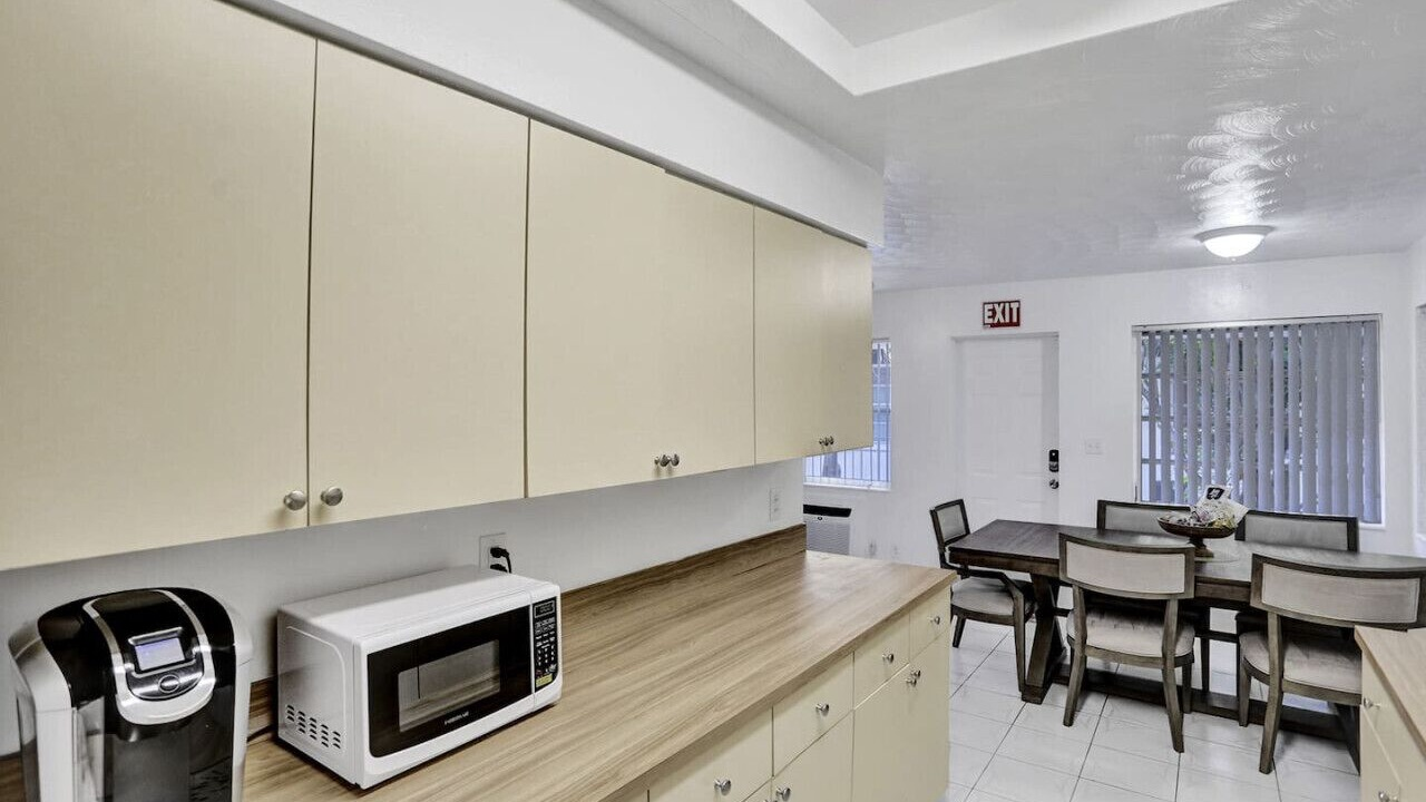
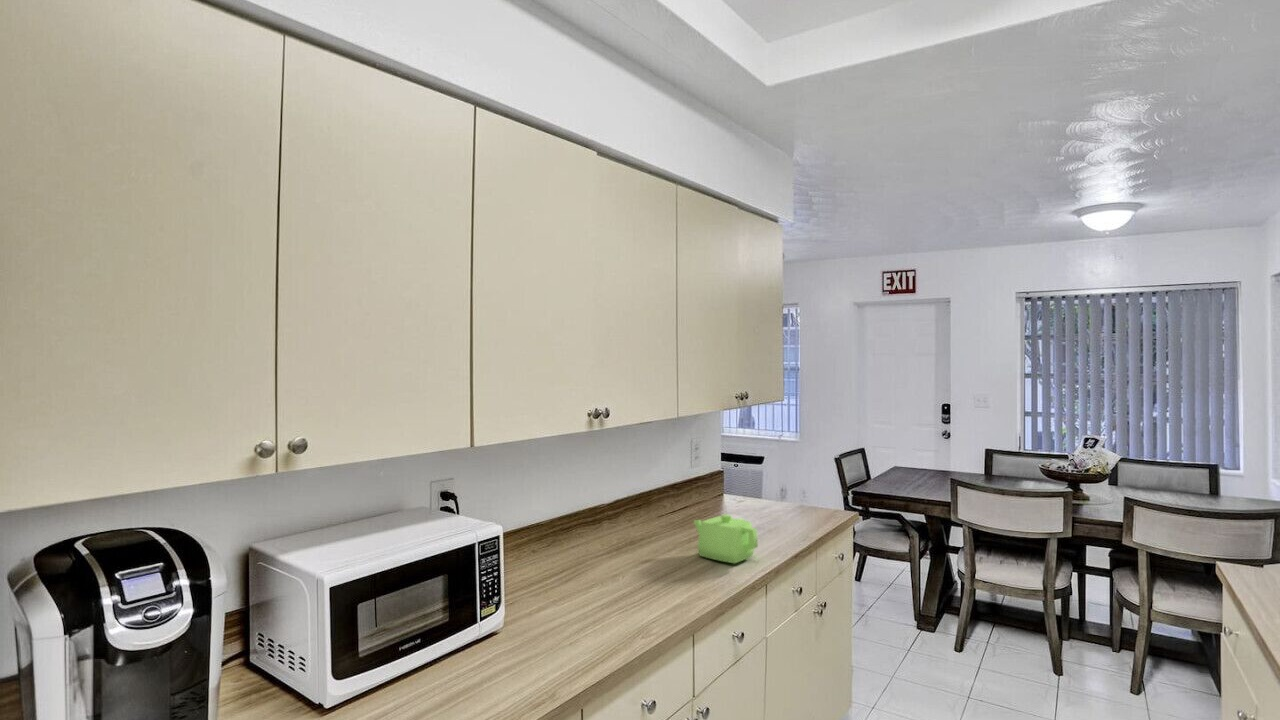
+ teapot [693,513,759,564]
